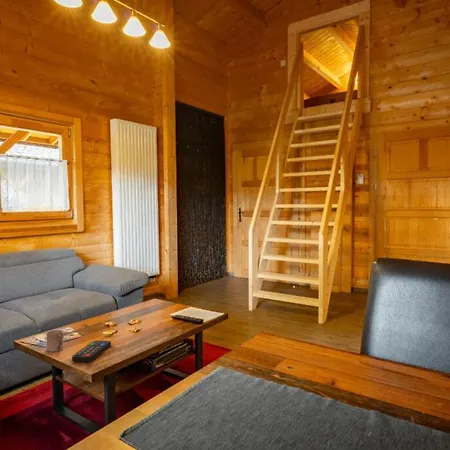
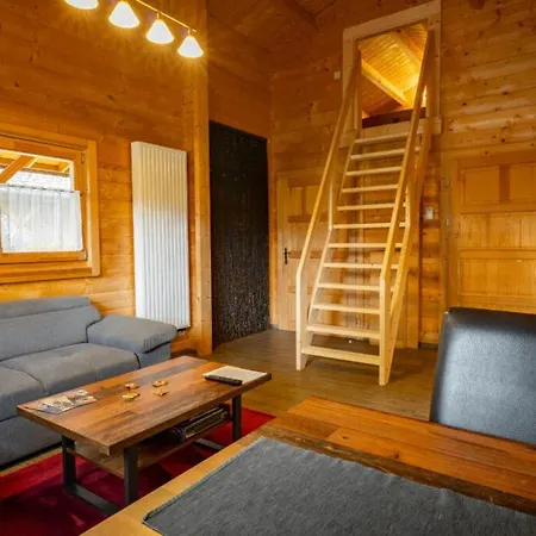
- cup [46,329,64,353]
- remote control [71,340,112,363]
